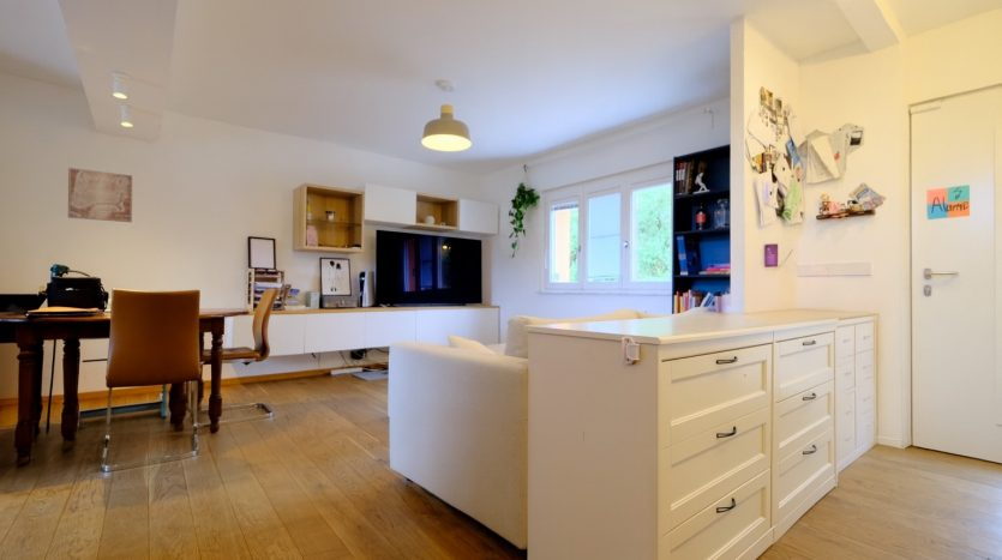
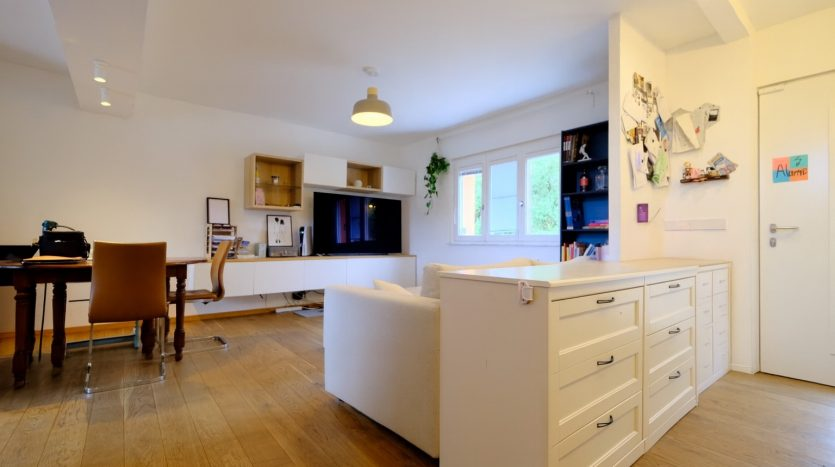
- wall art [67,167,133,223]
